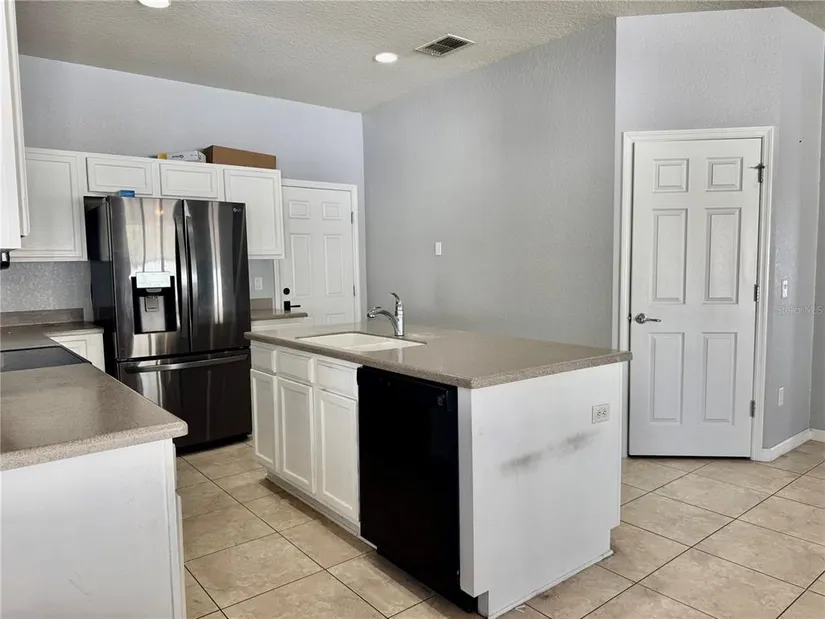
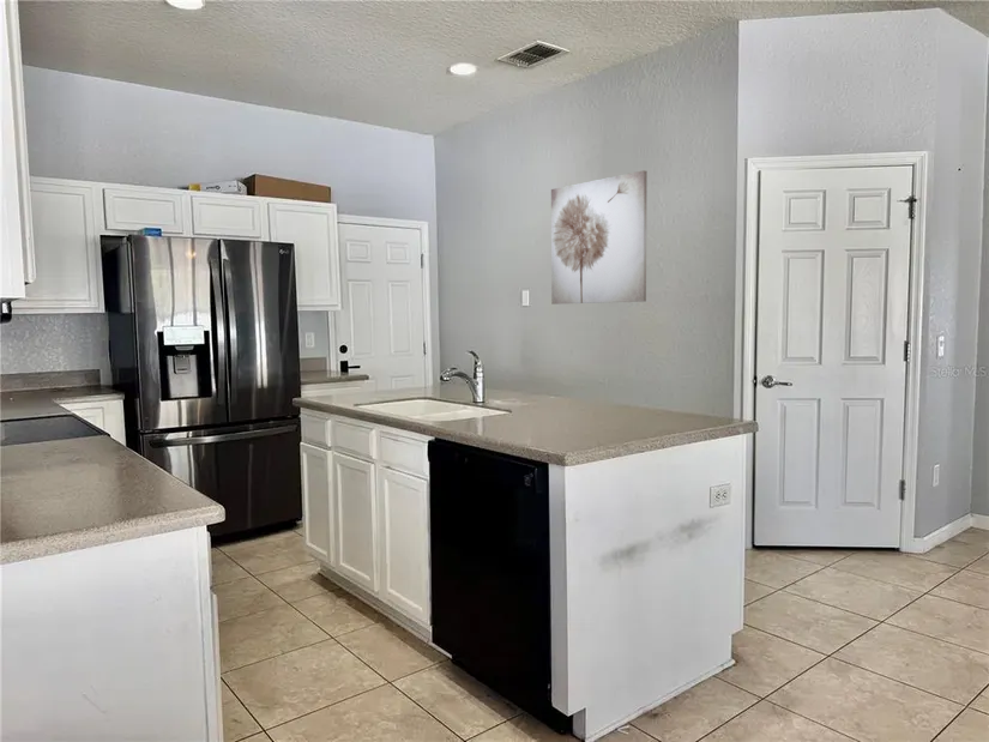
+ wall art [550,169,649,306]
